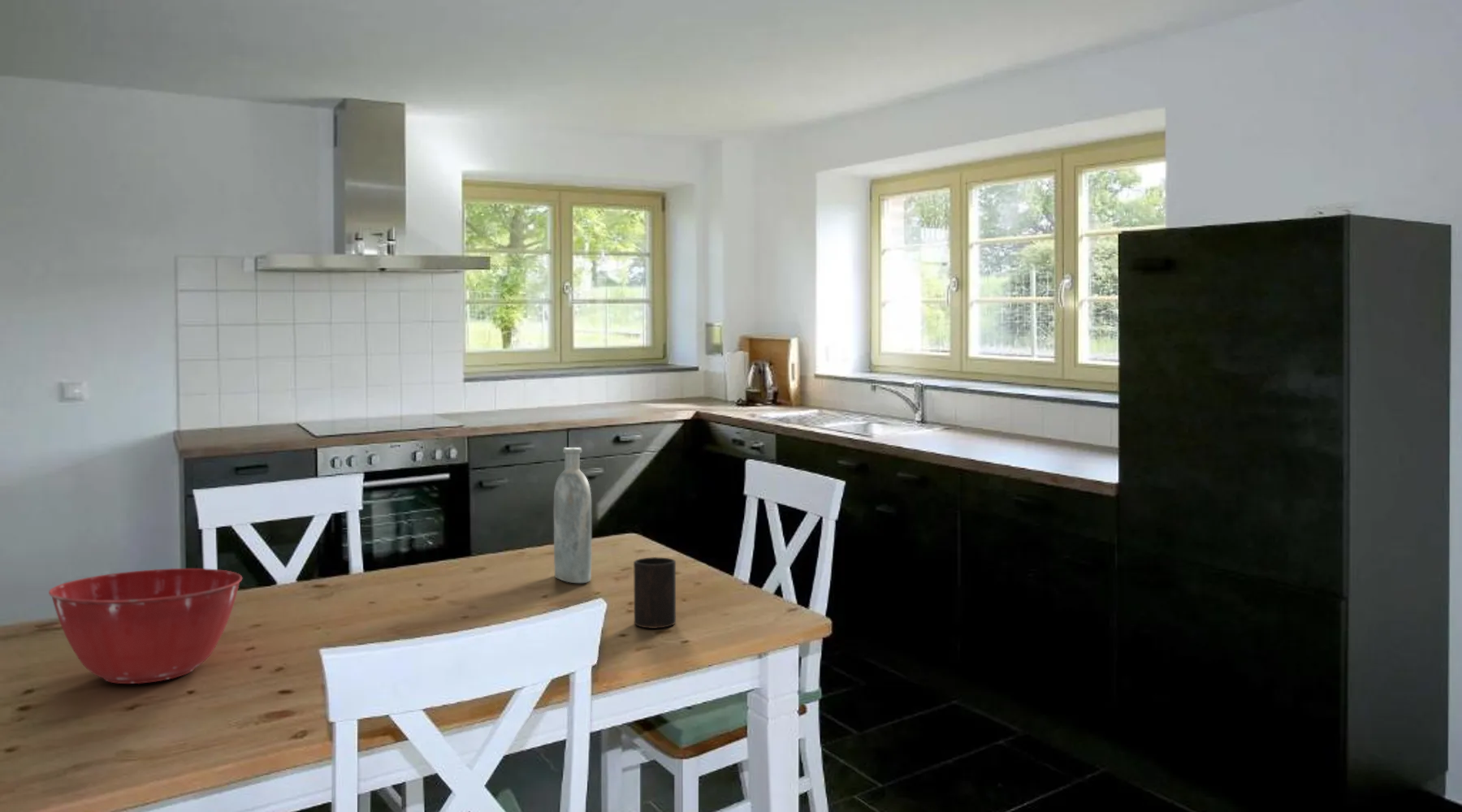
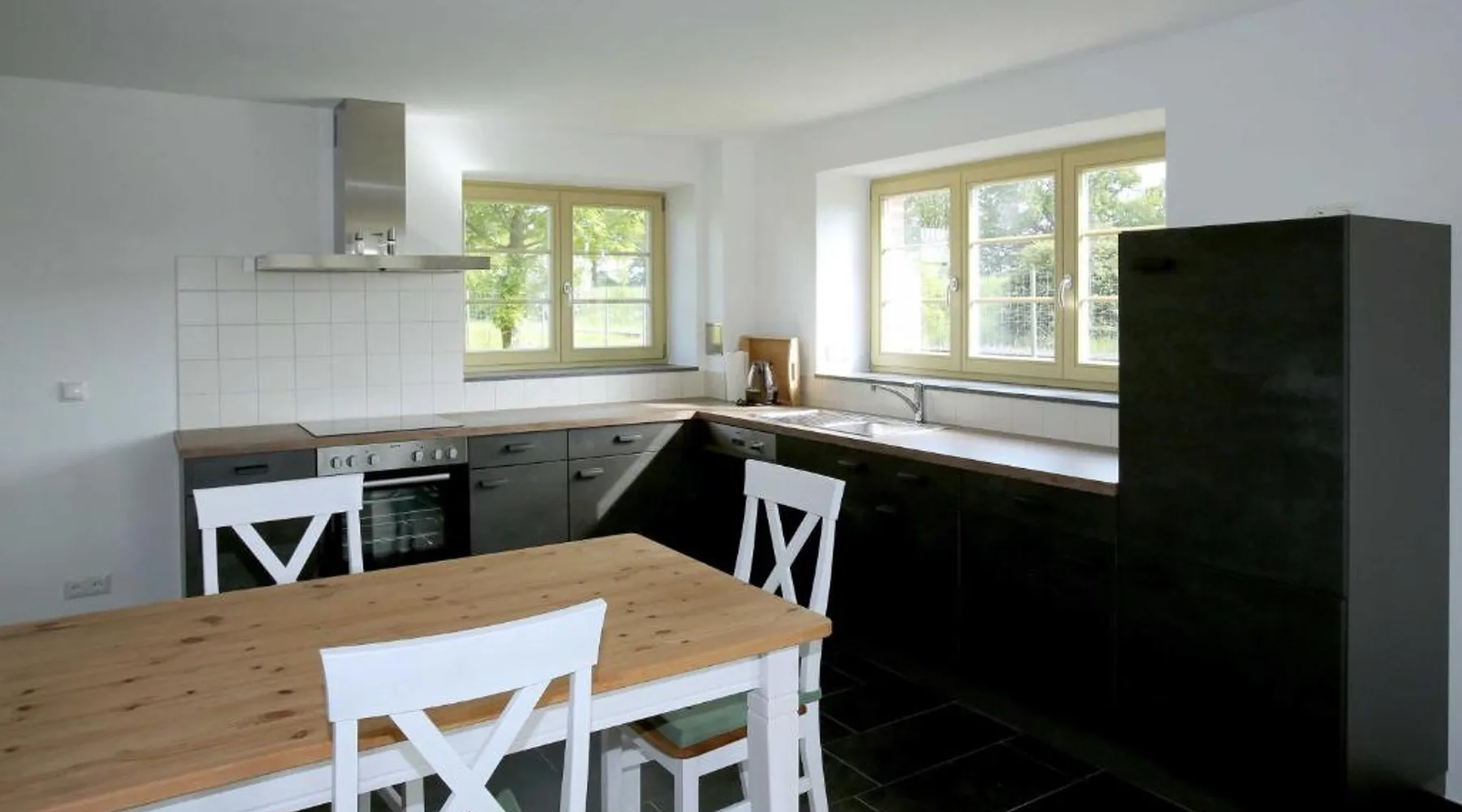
- cup [633,556,677,629]
- mixing bowl [48,568,243,685]
- bottle [553,447,592,584]
